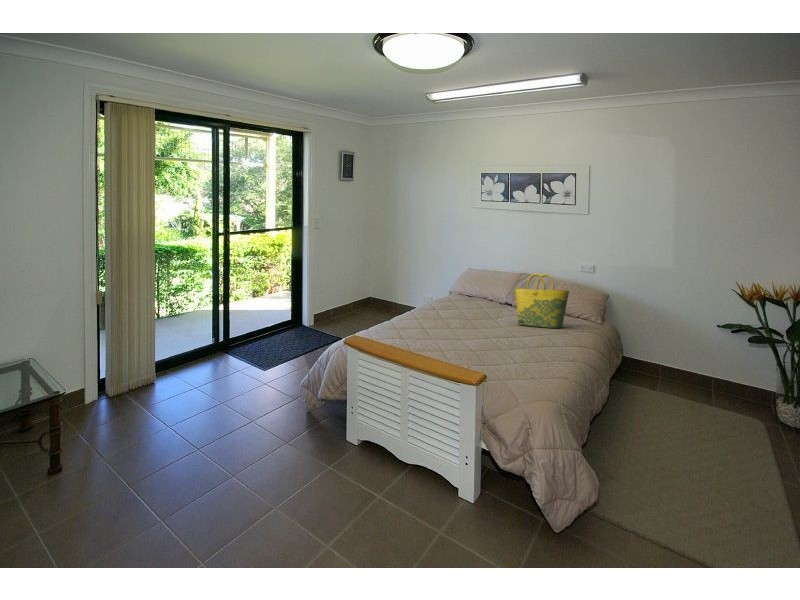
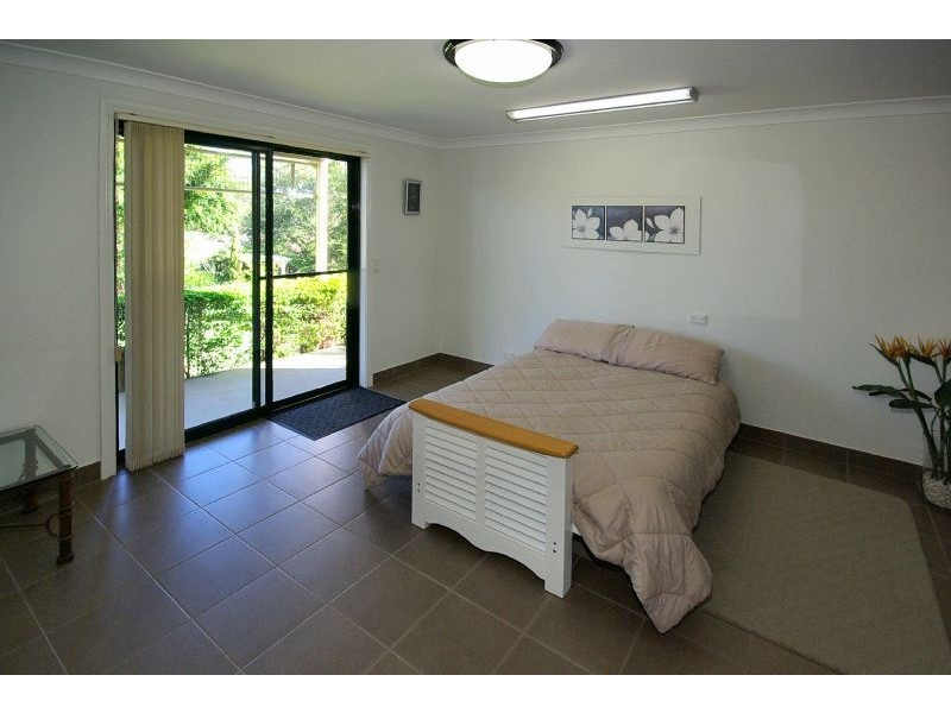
- tote bag [514,272,570,329]
